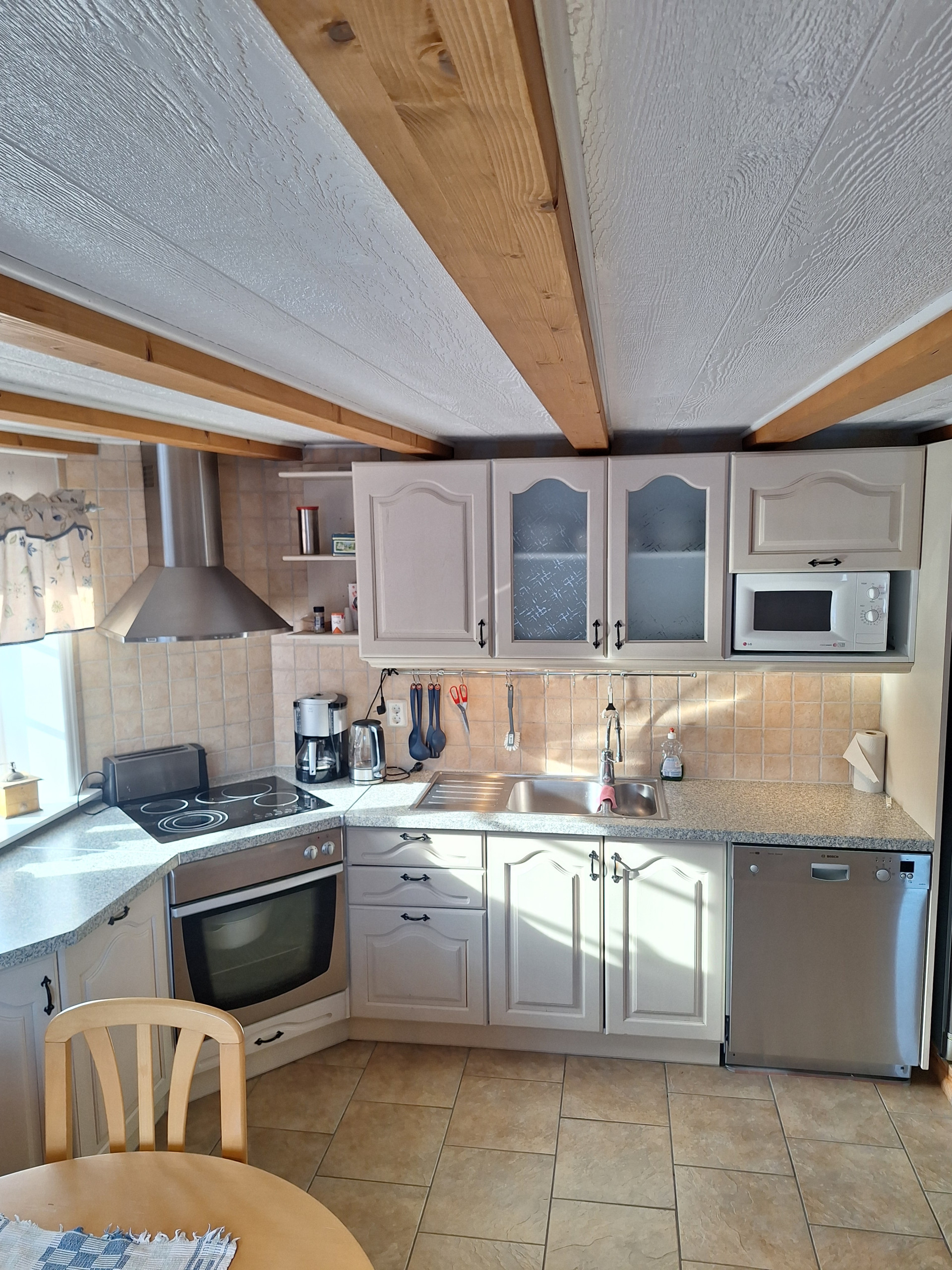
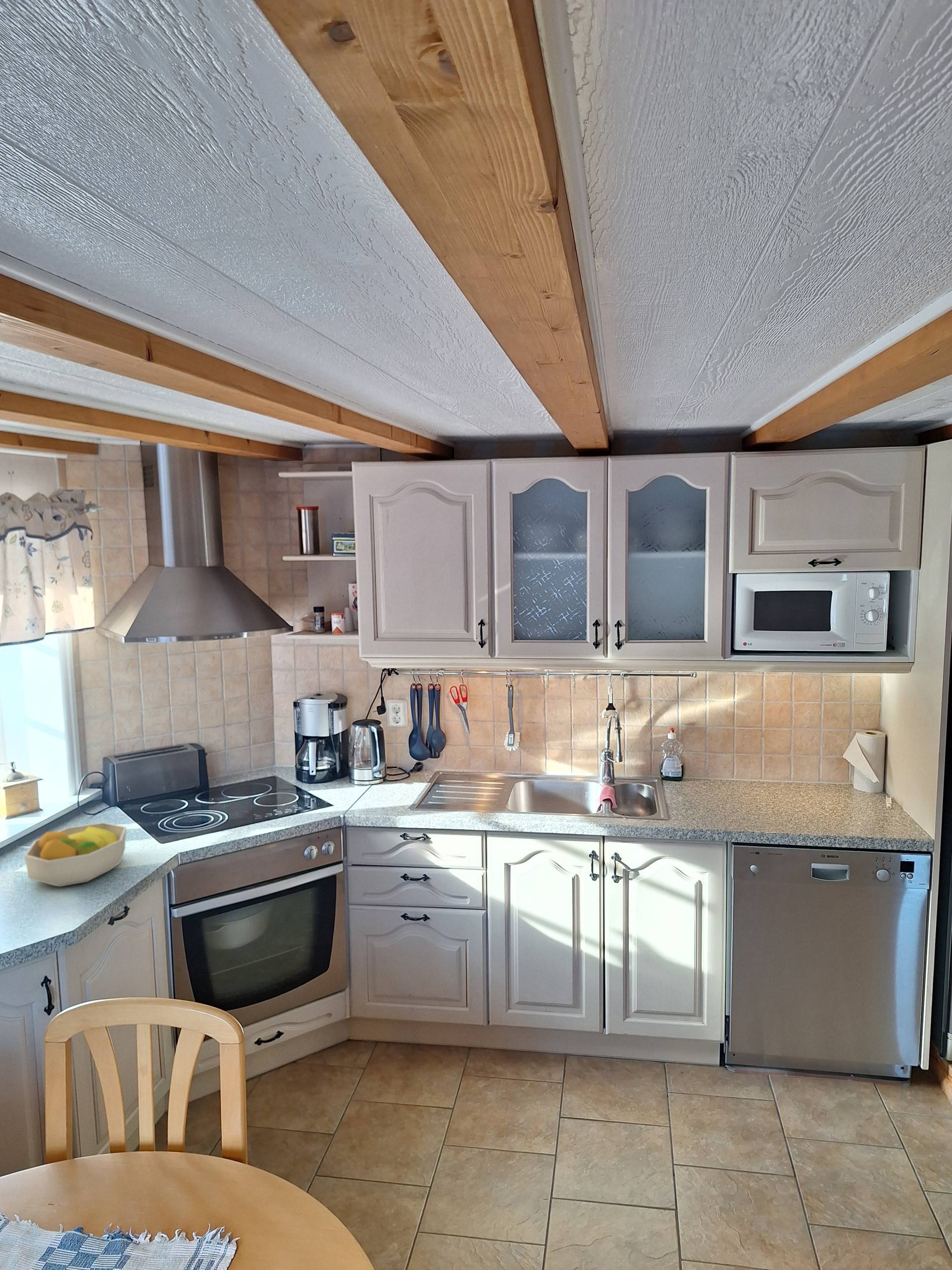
+ fruit bowl [24,822,127,888]
